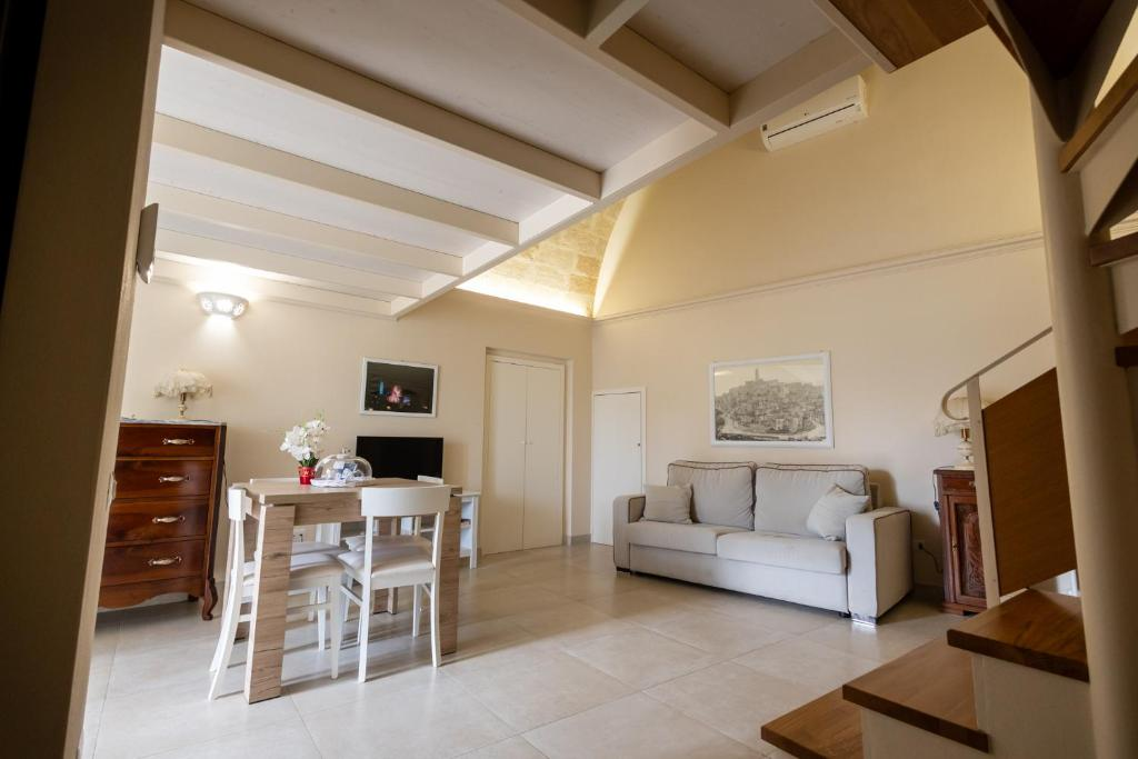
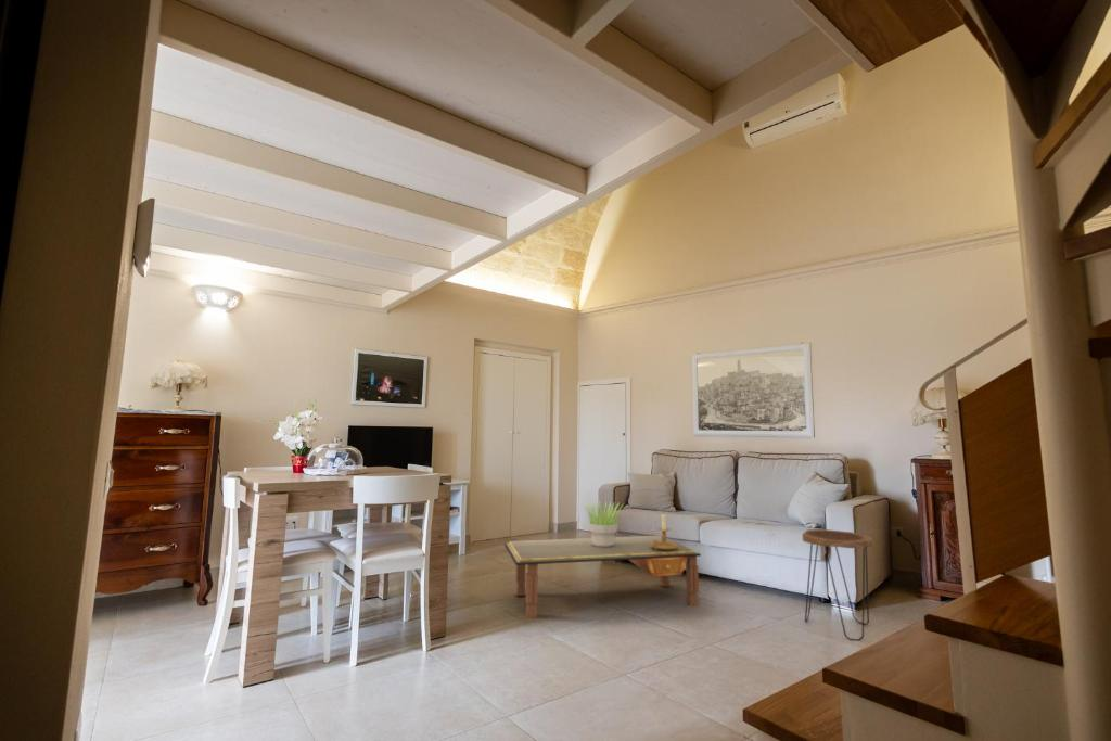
+ potted plant [580,500,627,547]
+ coffee table [503,535,702,619]
+ side table [801,528,873,641]
+ candle holder [650,512,679,550]
